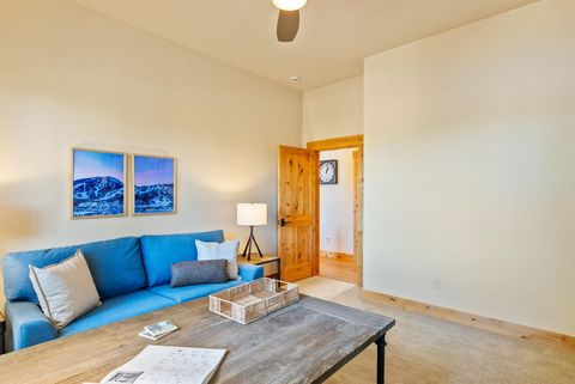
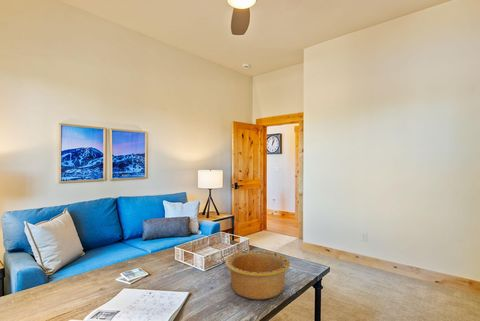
+ bowl [224,249,291,300]
